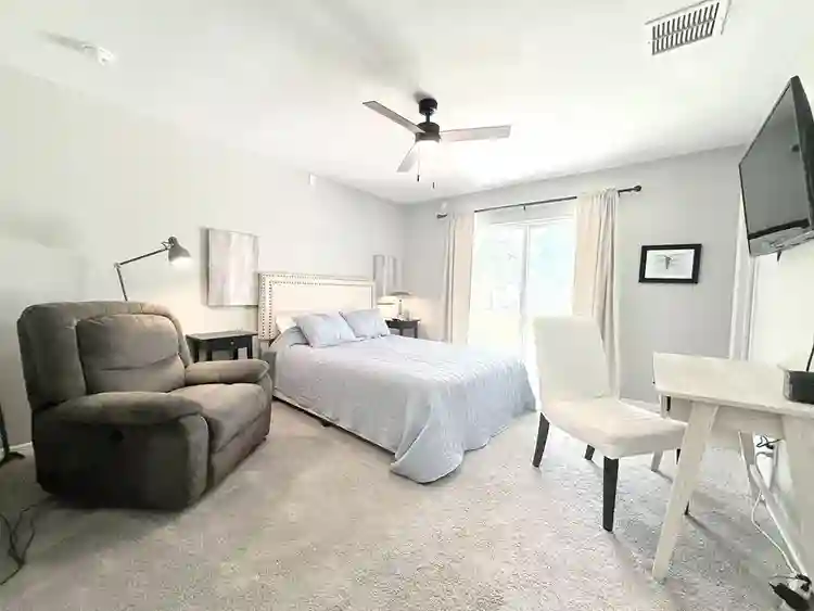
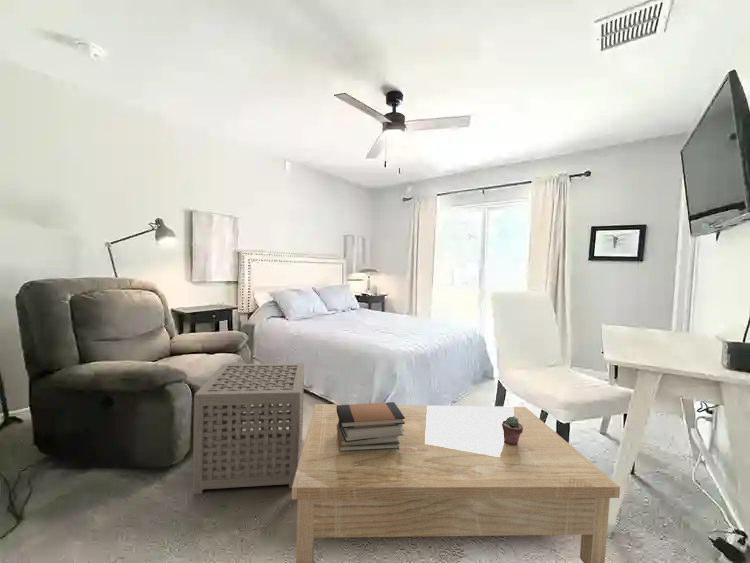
+ potted succulent [502,416,523,446]
+ side table [192,363,305,495]
+ book stack [337,401,405,452]
+ coffee table [291,403,621,563]
